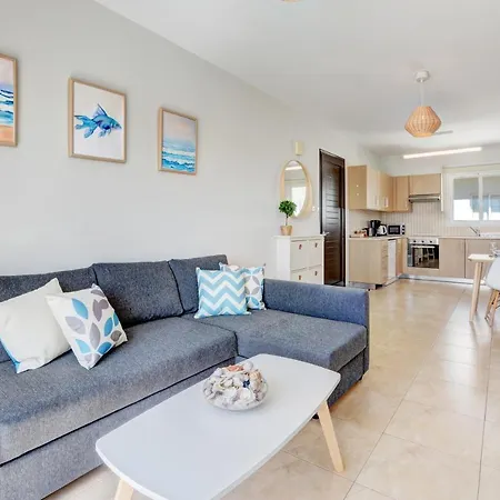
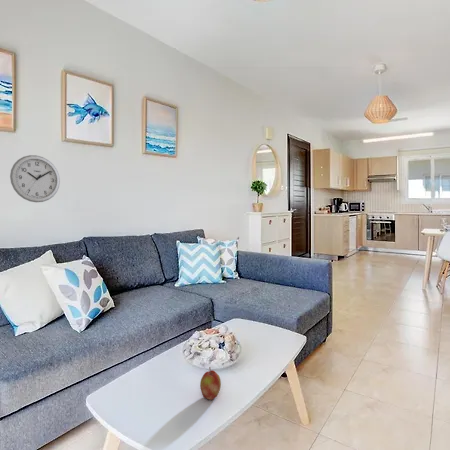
+ apple [199,366,222,401]
+ wall clock [9,154,61,203]
